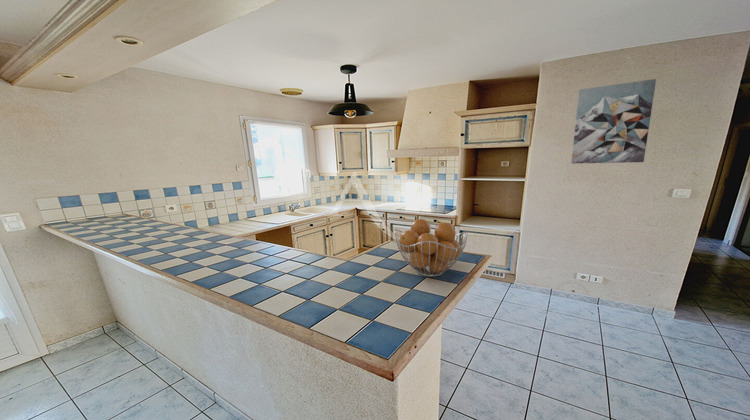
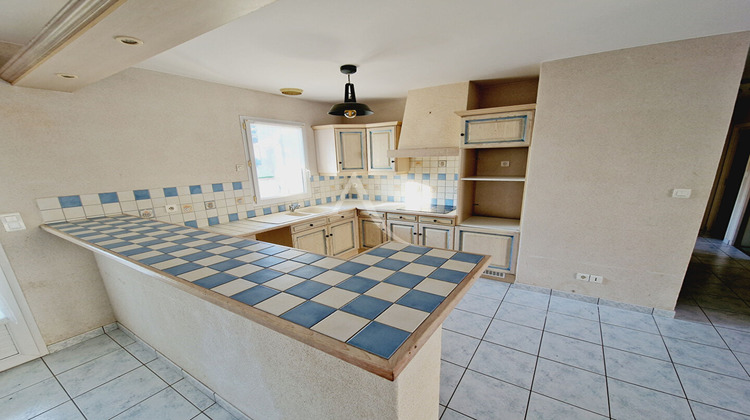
- fruit basket [393,218,469,278]
- wall art [570,78,657,164]
